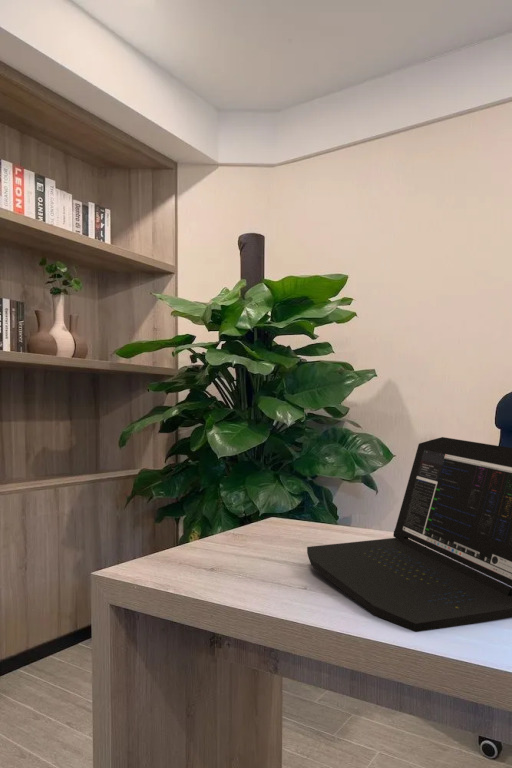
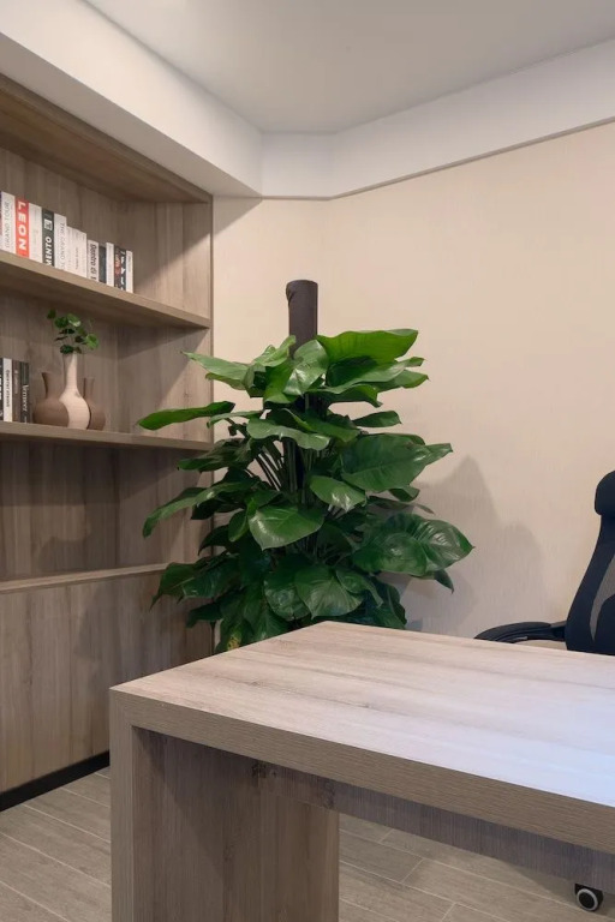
- laptop [306,436,512,633]
